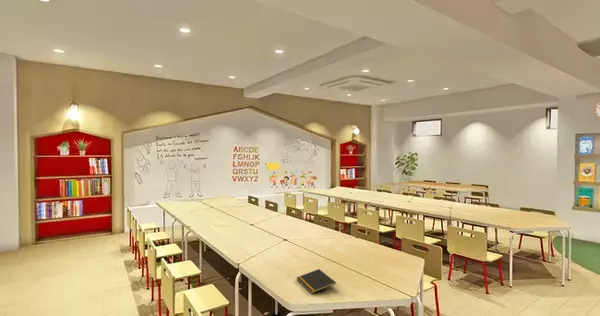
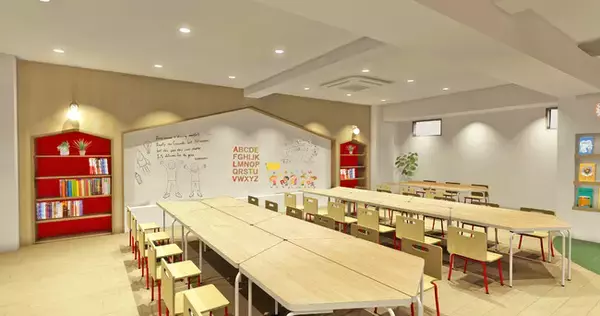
- notepad [295,268,337,295]
